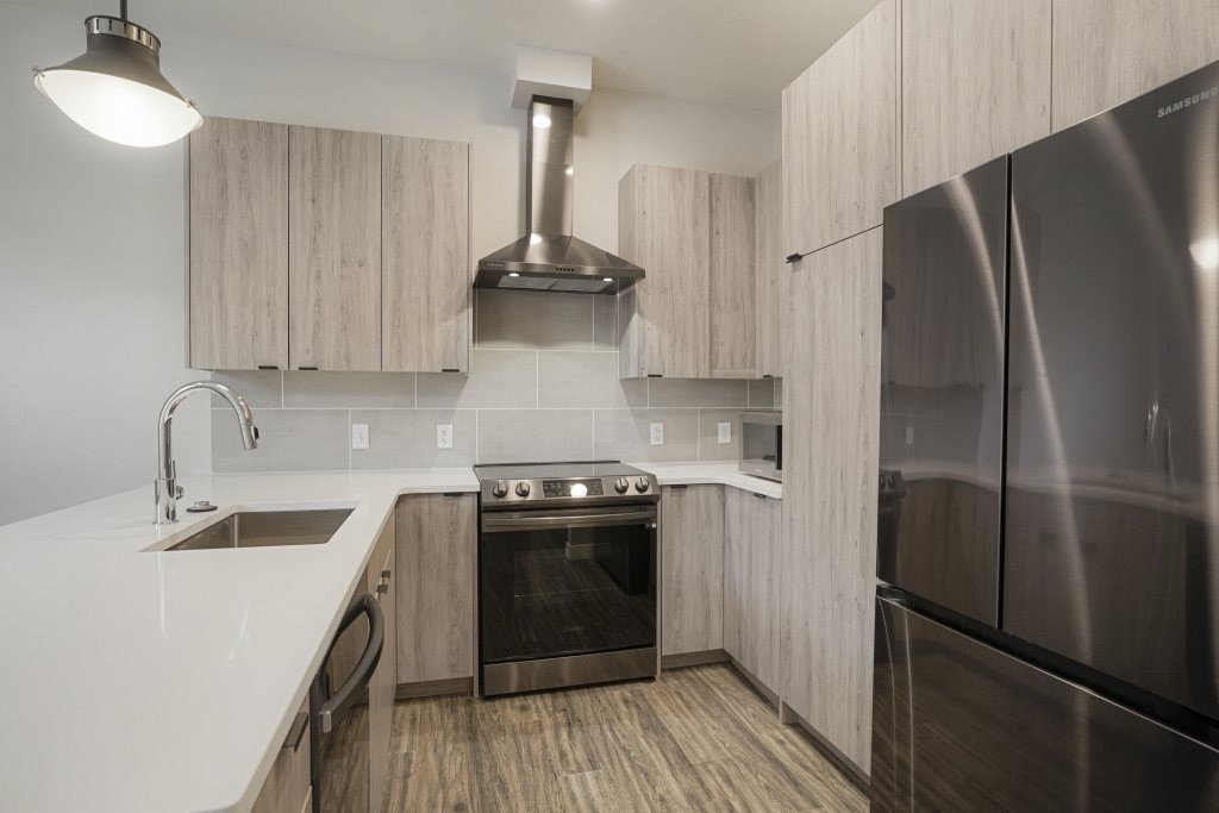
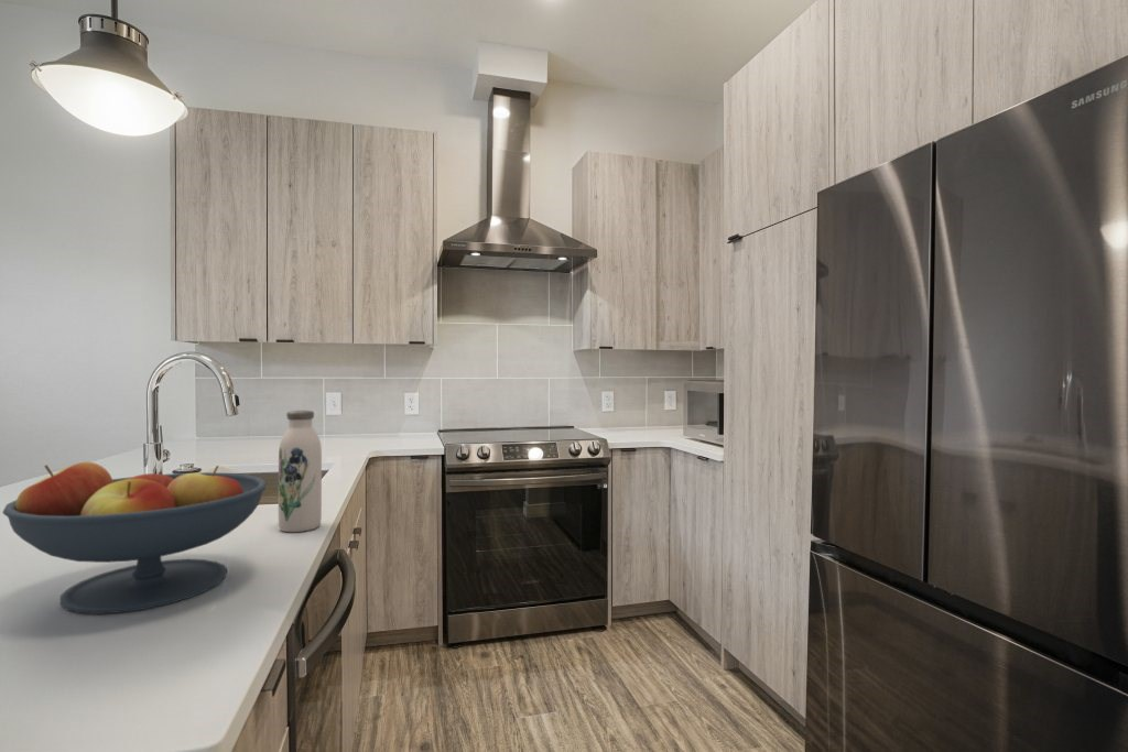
+ fruit bowl [2,461,268,615]
+ water bottle [278,410,323,533]
